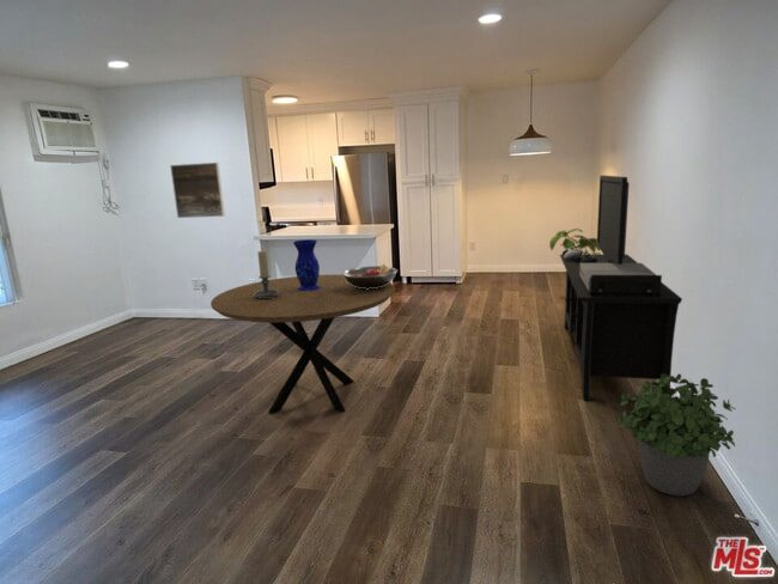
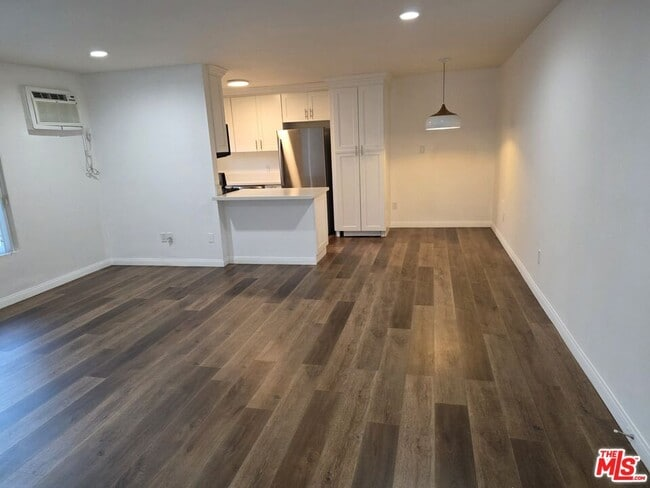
- potted plant [616,372,736,497]
- dining table [209,273,396,414]
- vase [292,238,321,291]
- house plant [548,227,602,255]
- fruit bowl [341,262,399,290]
- media console [559,174,683,401]
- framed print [169,162,226,219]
- candle holder [254,250,279,299]
